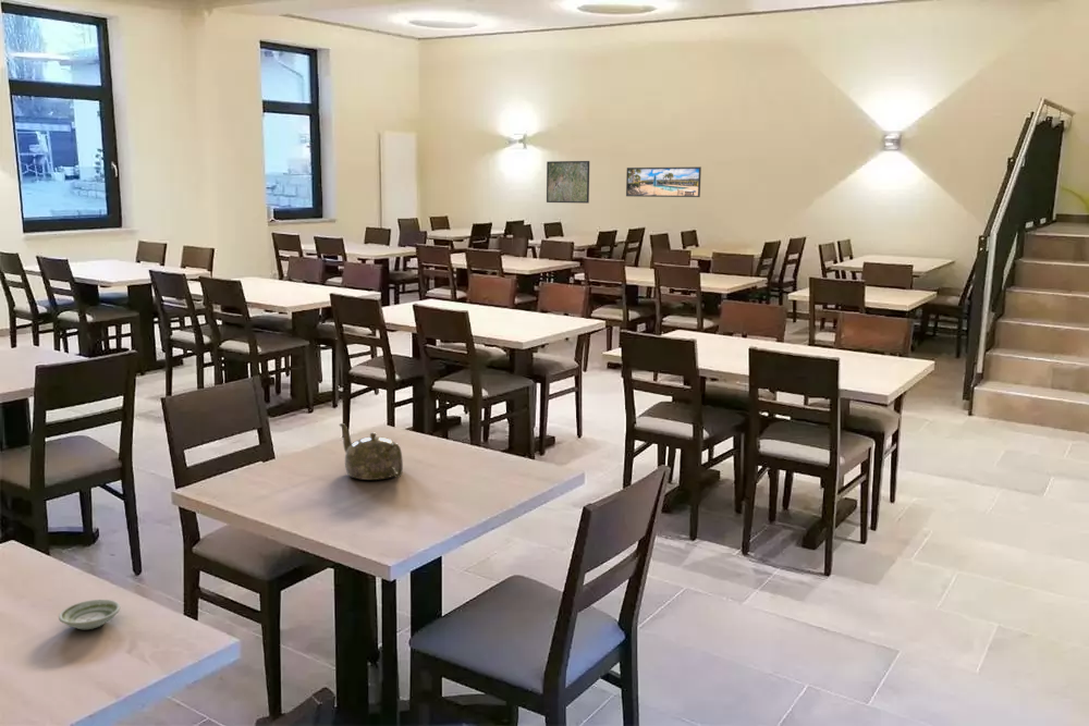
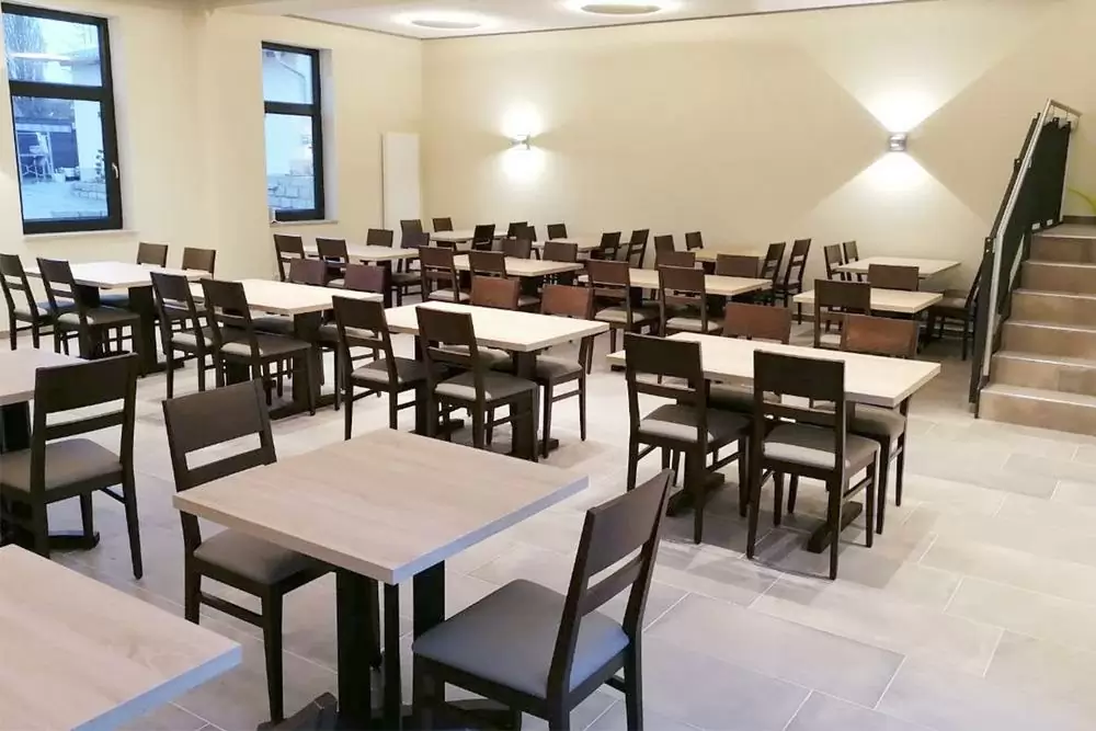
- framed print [546,160,590,205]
- teapot [339,422,404,481]
- saucer [58,599,121,630]
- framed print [625,165,702,198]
